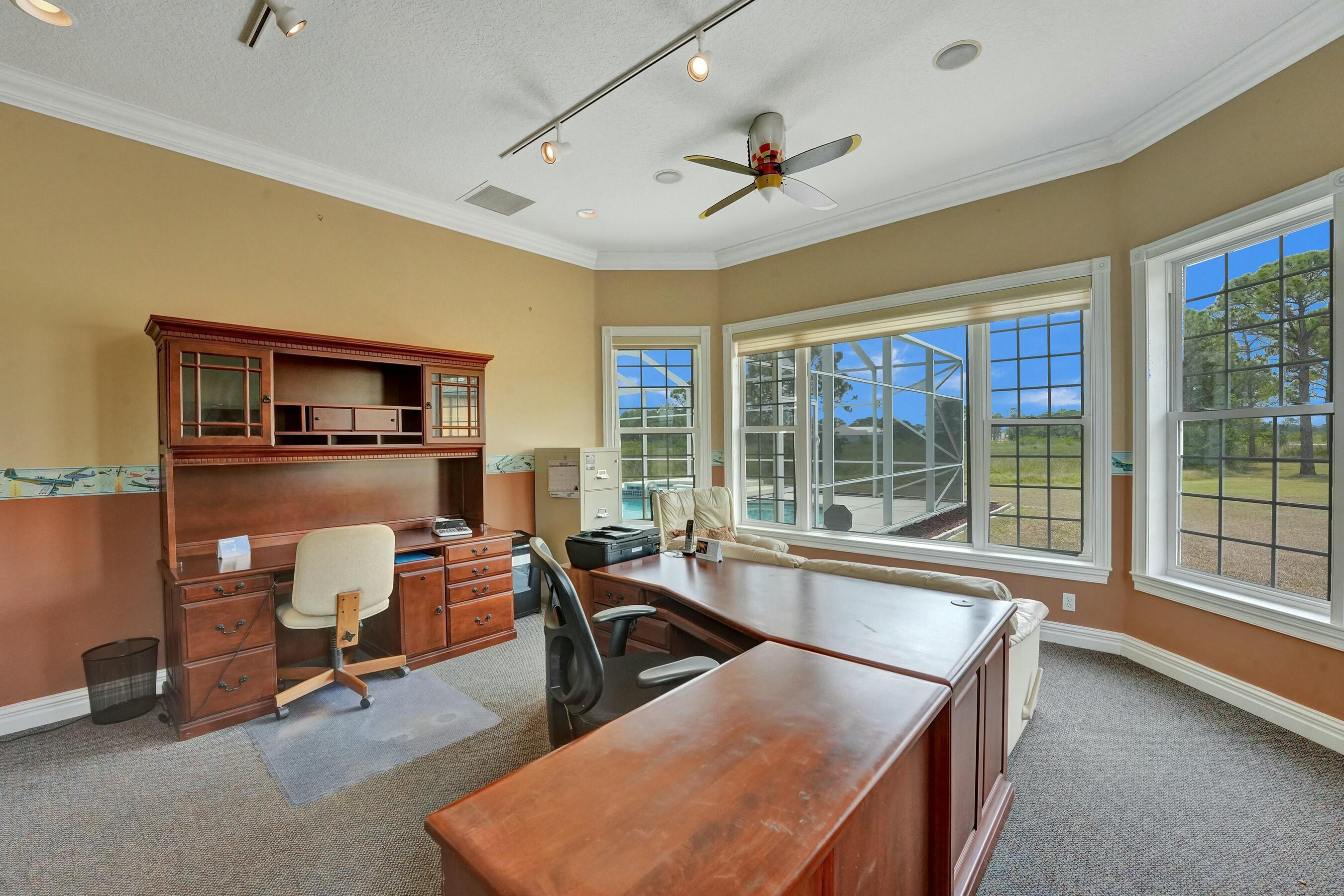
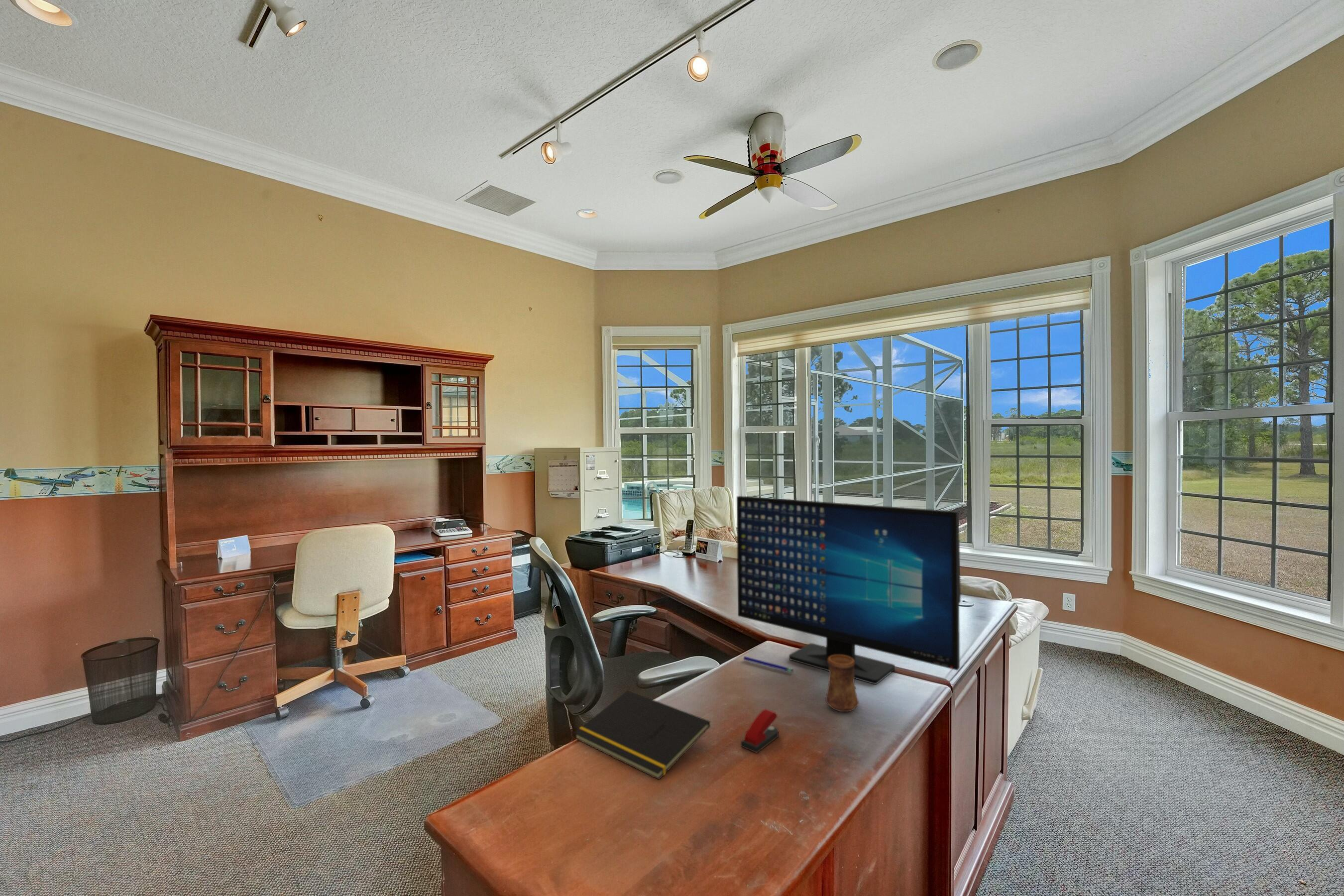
+ cup [825,655,859,712]
+ pen [743,656,794,672]
+ notepad [573,690,711,781]
+ stapler [740,708,779,754]
+ computer monitor [736,495,961,684]
